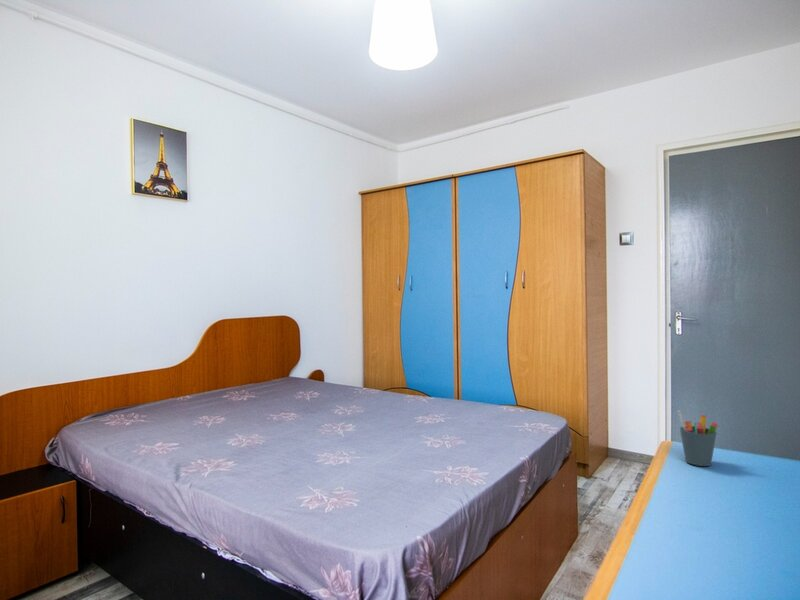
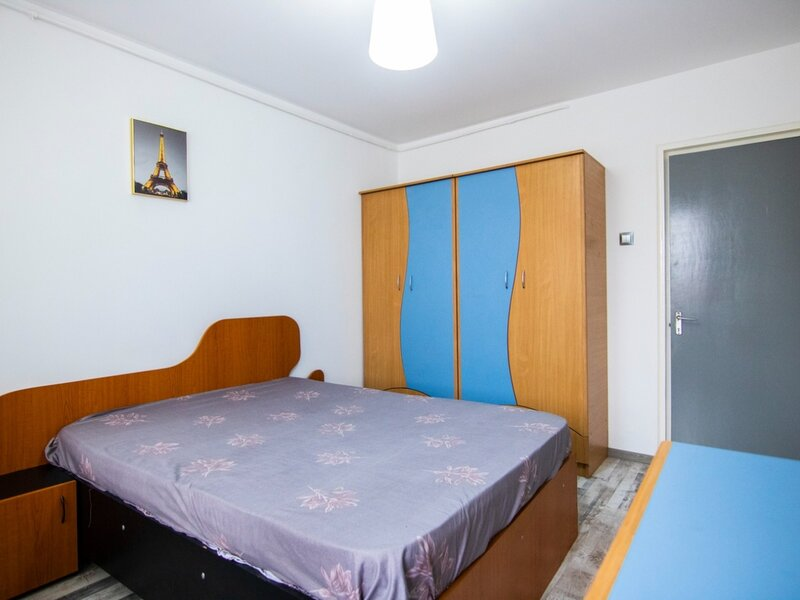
- pen holder [677,409,719,467]
